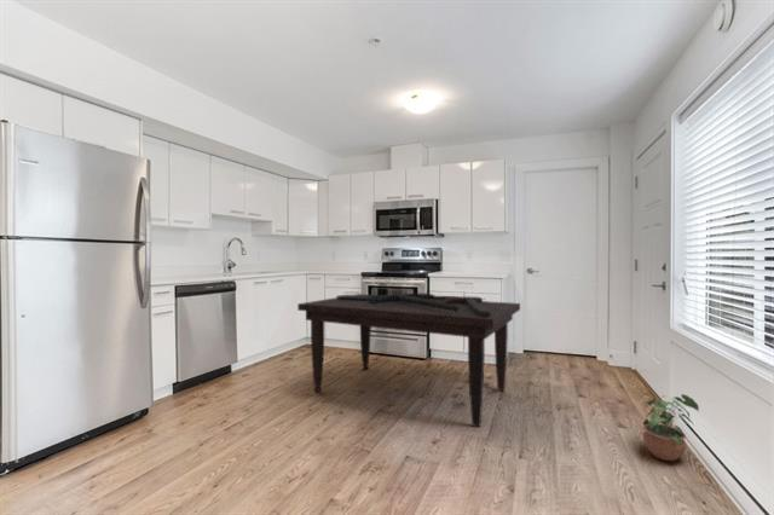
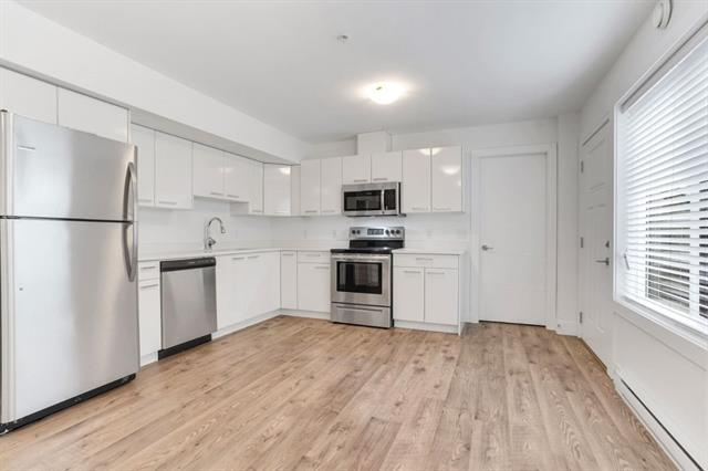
- dining table [296,293,521,429]
- potted plant [642,393,700,462]
